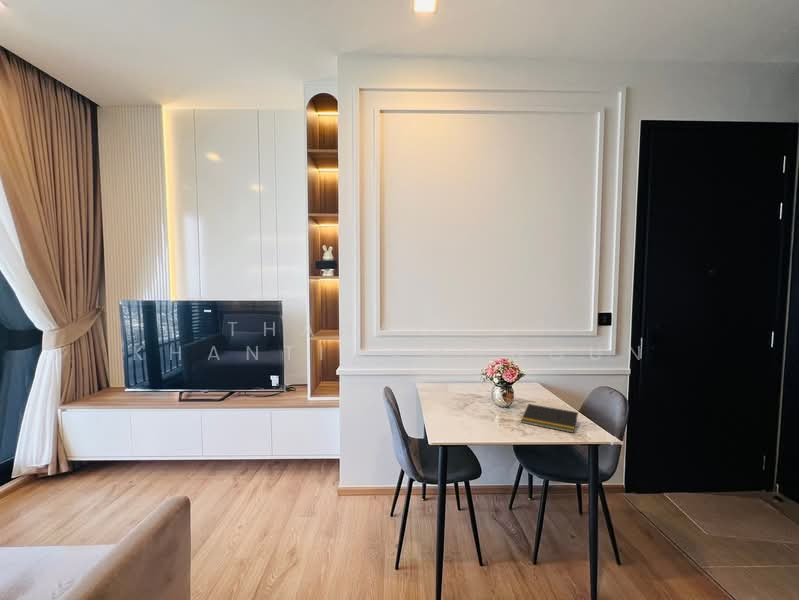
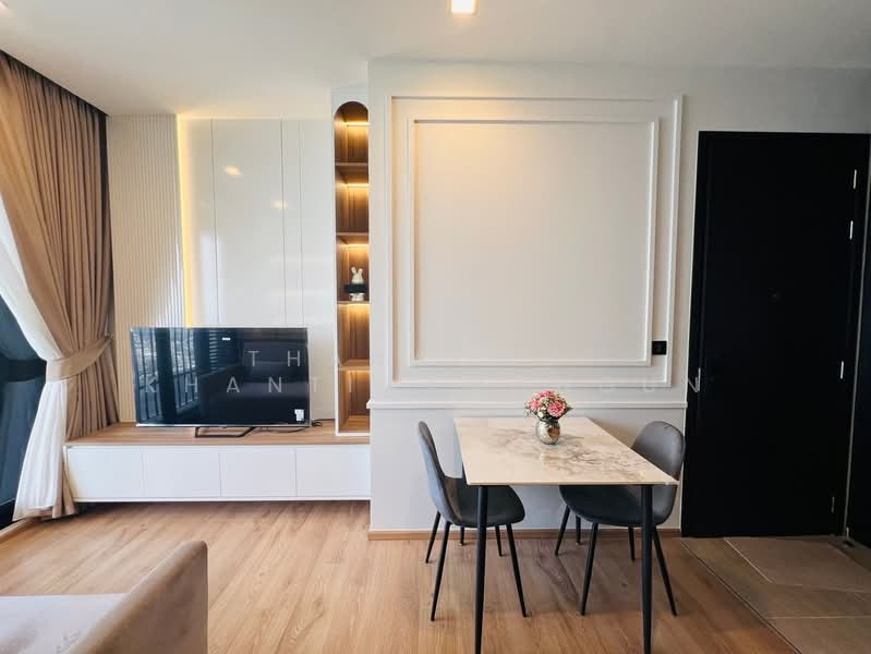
- notepad [520,403,579,434]
